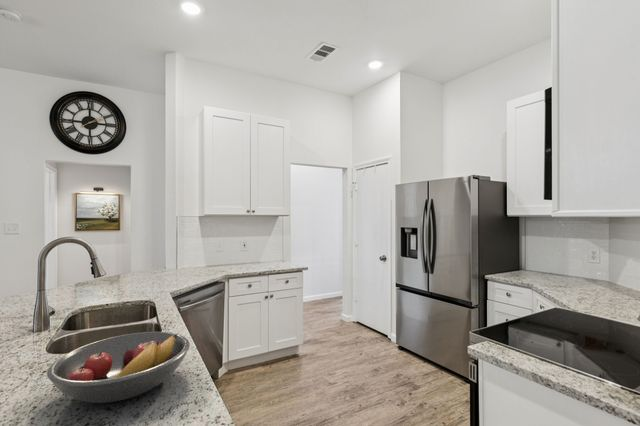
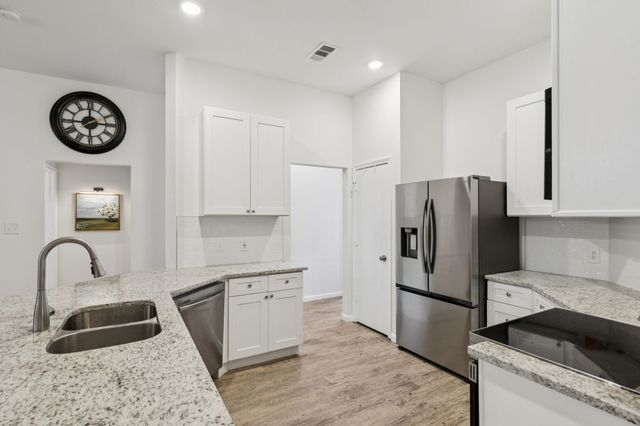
- fruit bowl [46,331,191,404]
